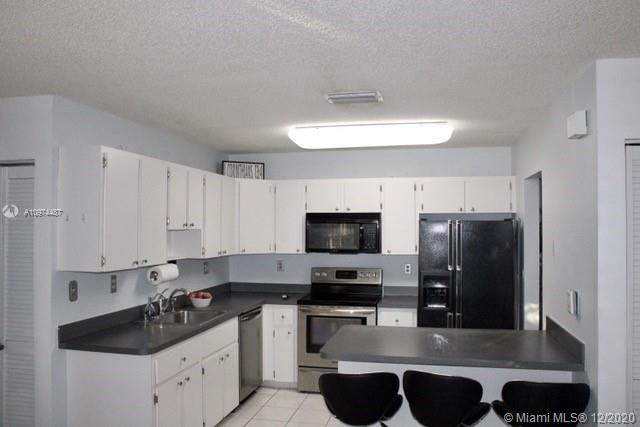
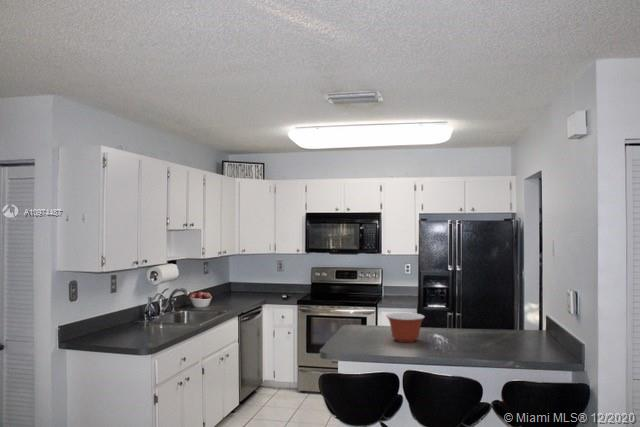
+ mixing bowl [385,312,426,343]
